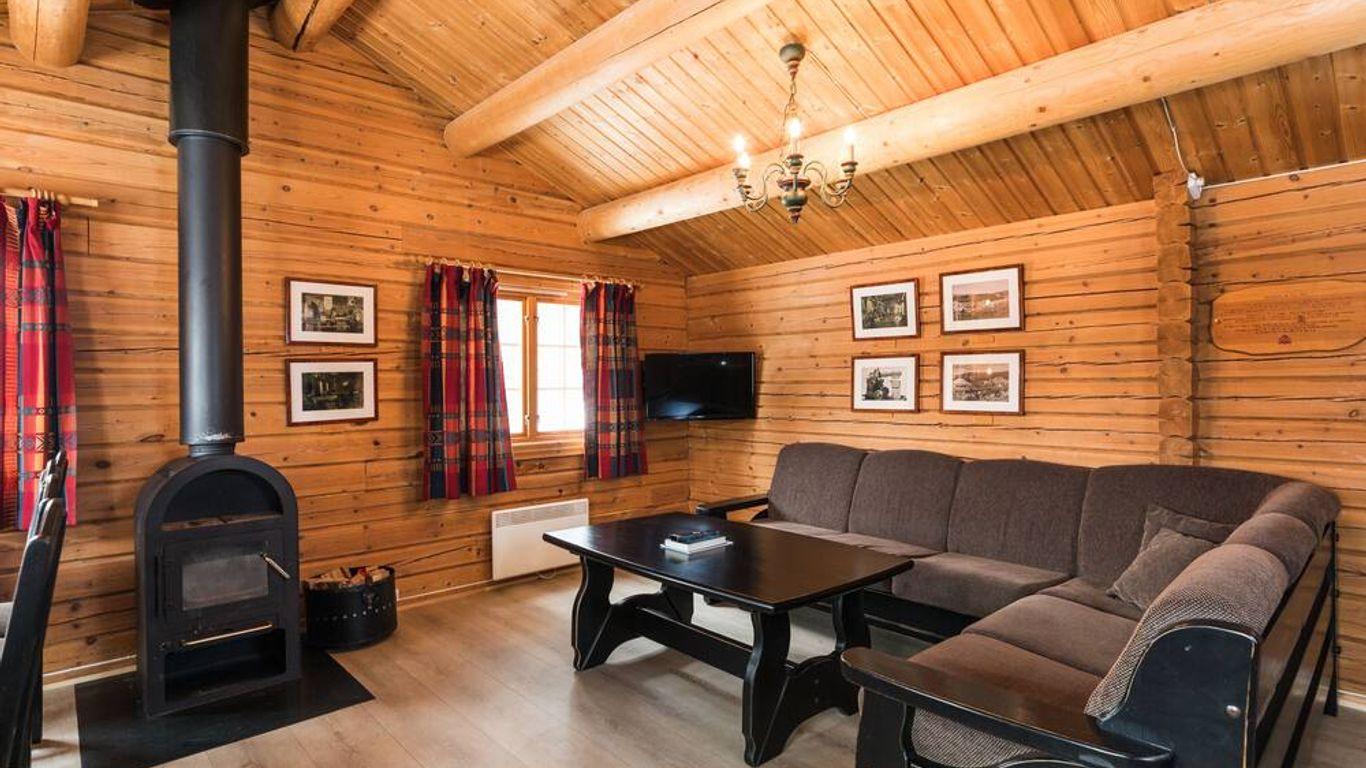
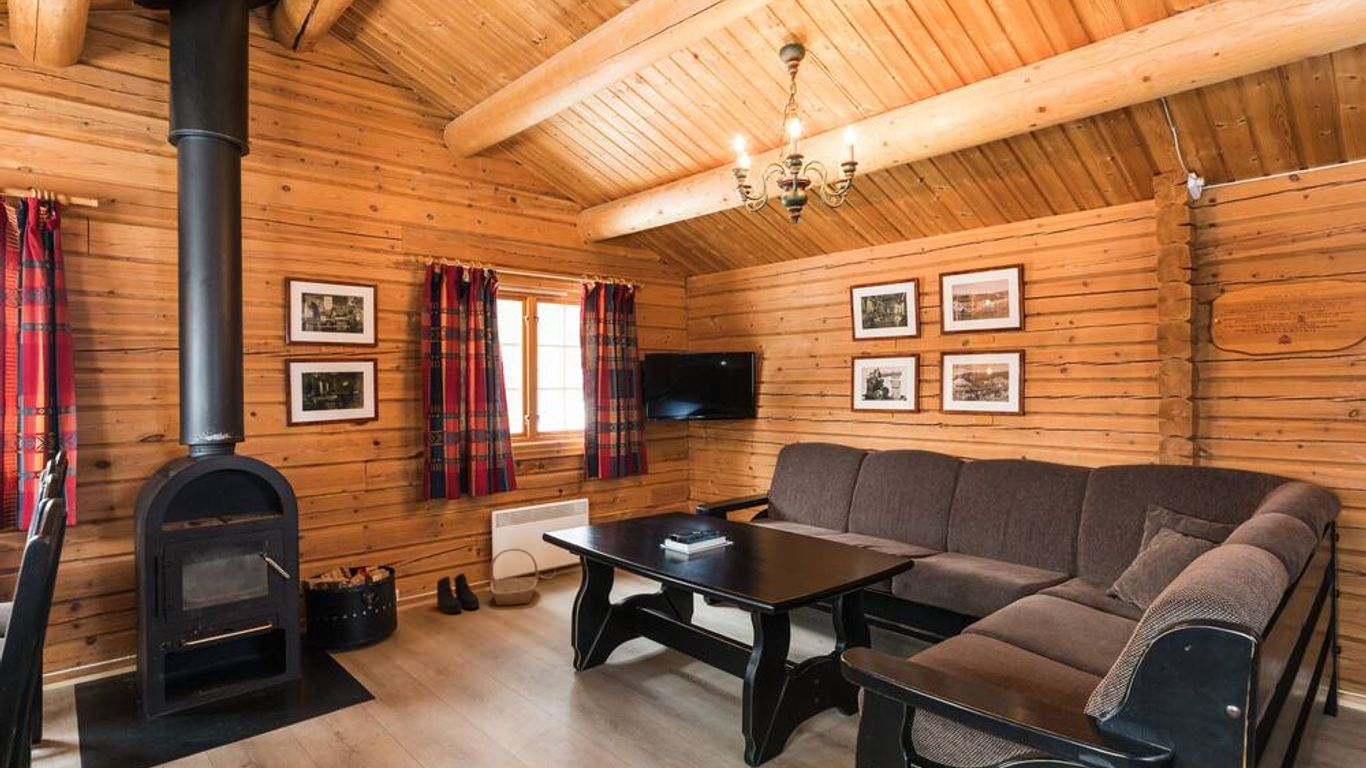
+ boots [436,572,481,614]
+ basket [488,548,540,606]
